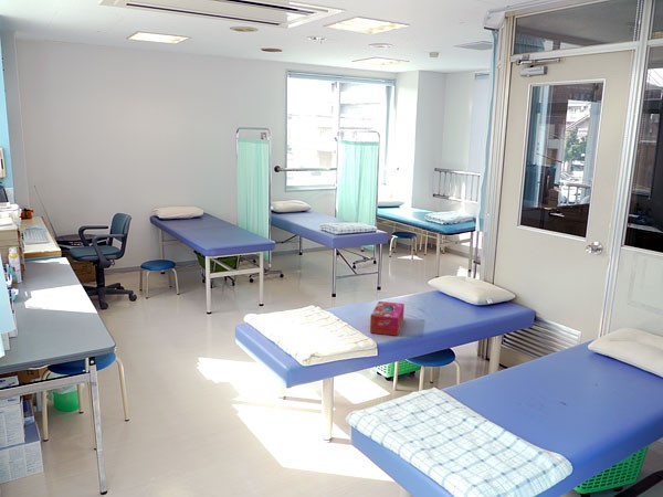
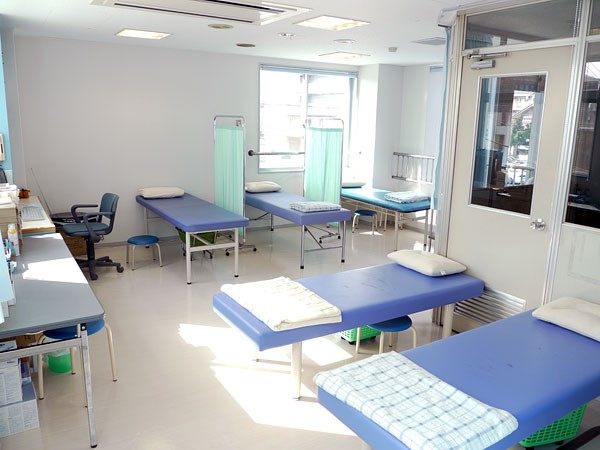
- tissue box [369,300,406,337]
